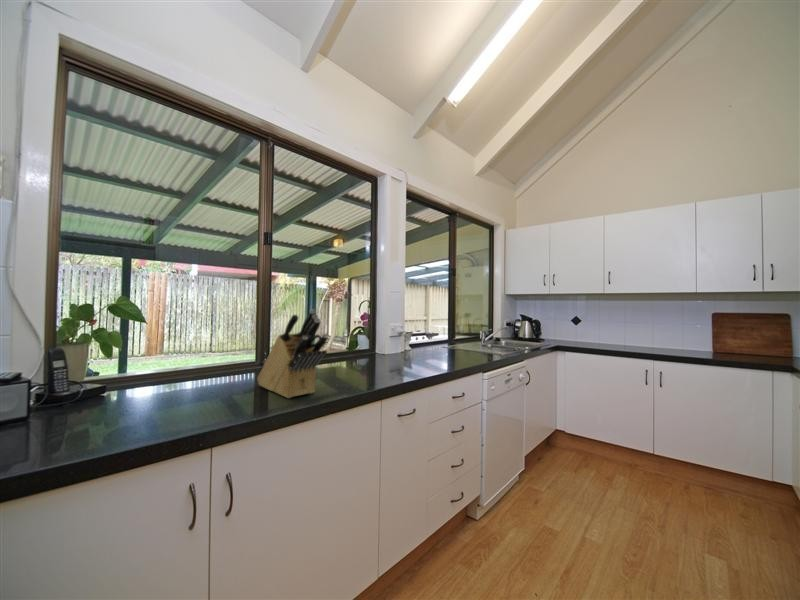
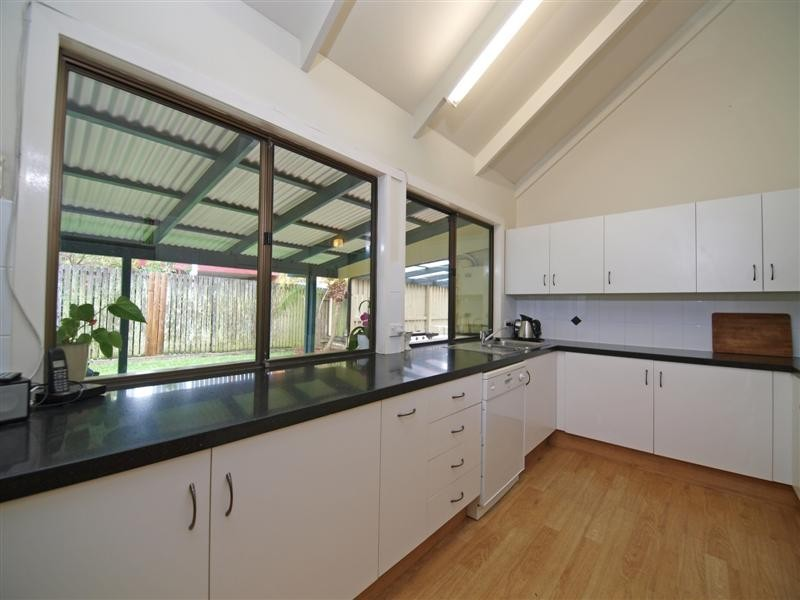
- knife block [256,308,329,399]
